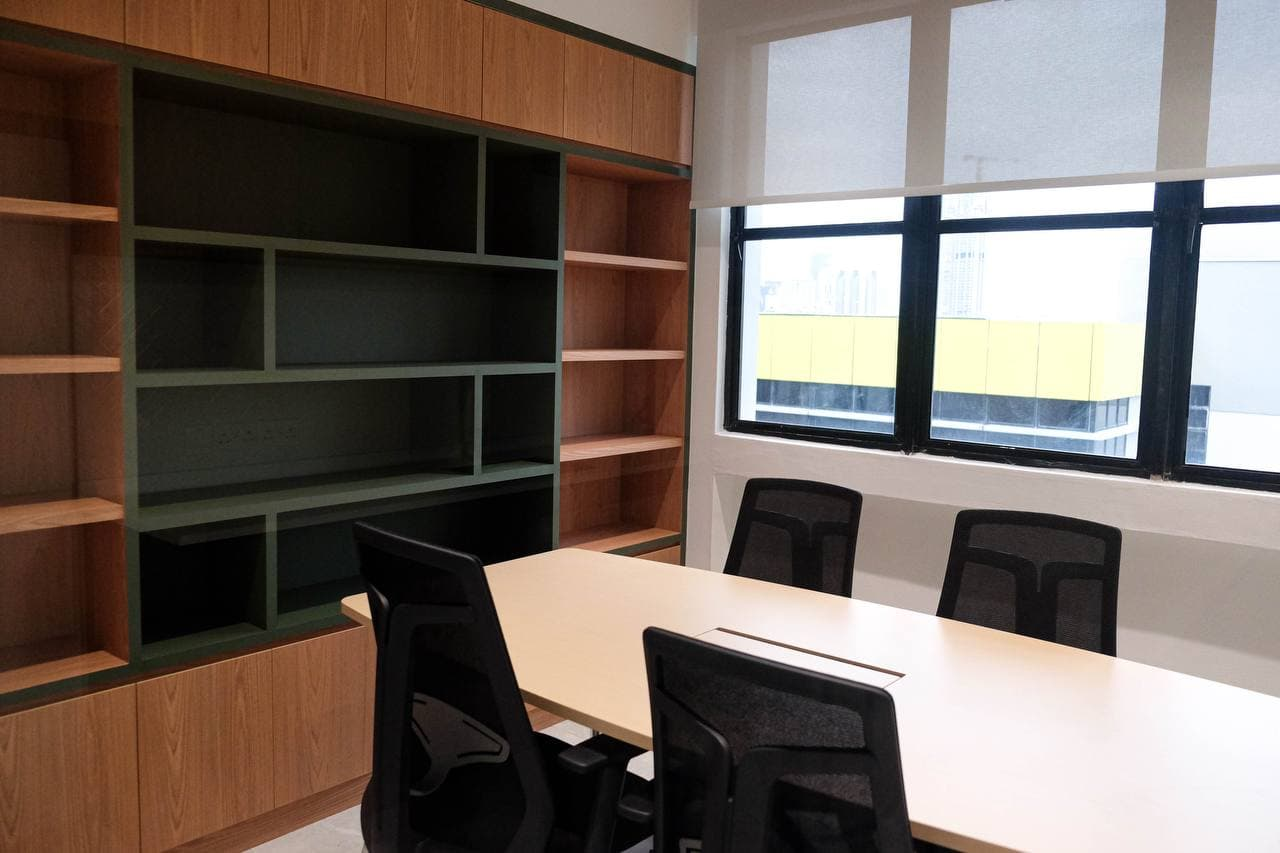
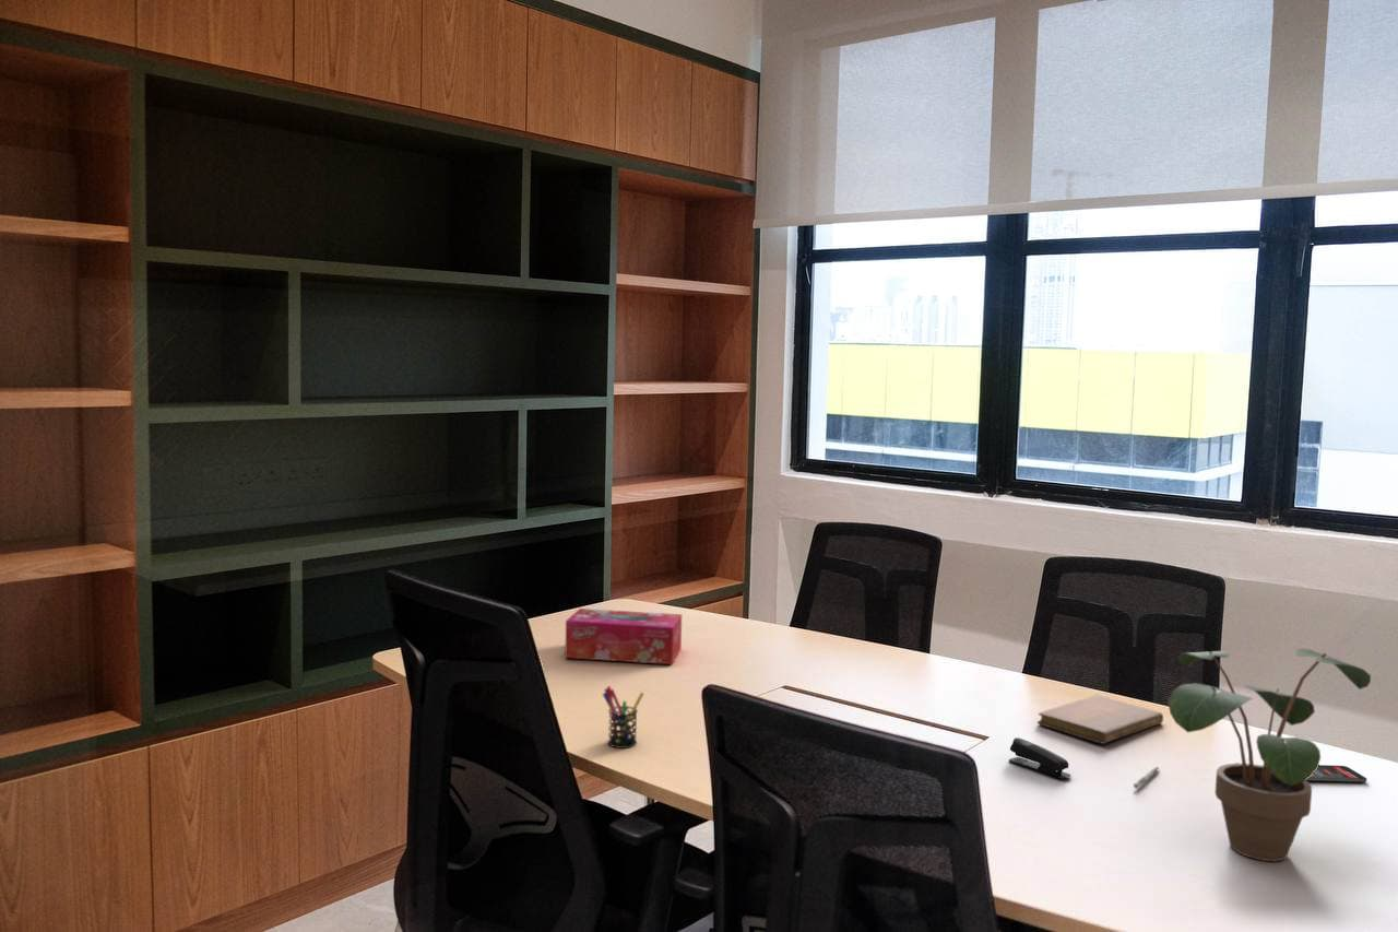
+ notebook [1036,694,1164,745]
+ tissue box [564,607,683,665]
+ pen holder [601,685,644,750]
+ potted plant [1166,648,1372,862]
+ smartphone [1306,764,1367,783]
+ pen [1133,766,1160,790]
+ stapler [1008,736,1071,779]
